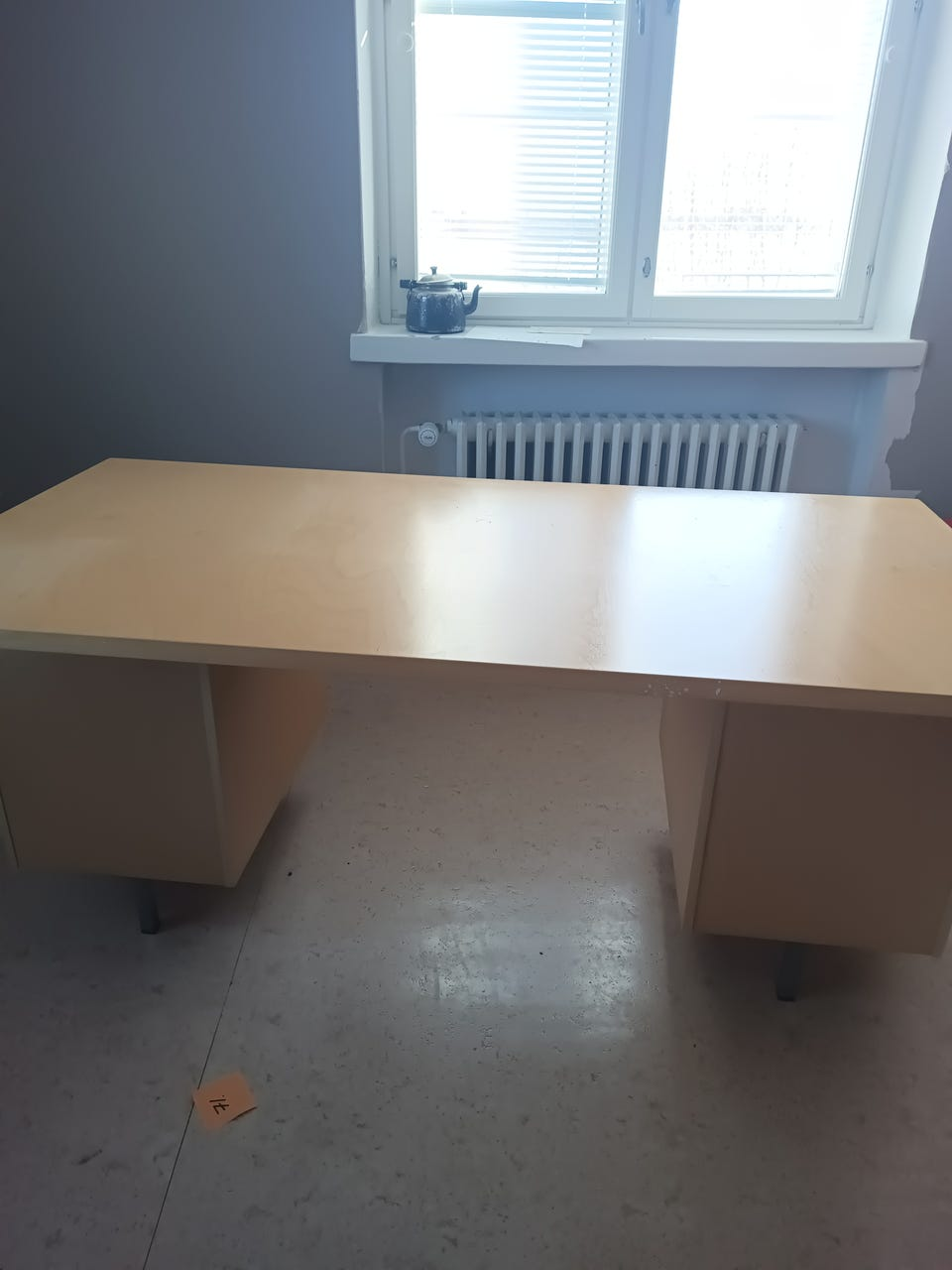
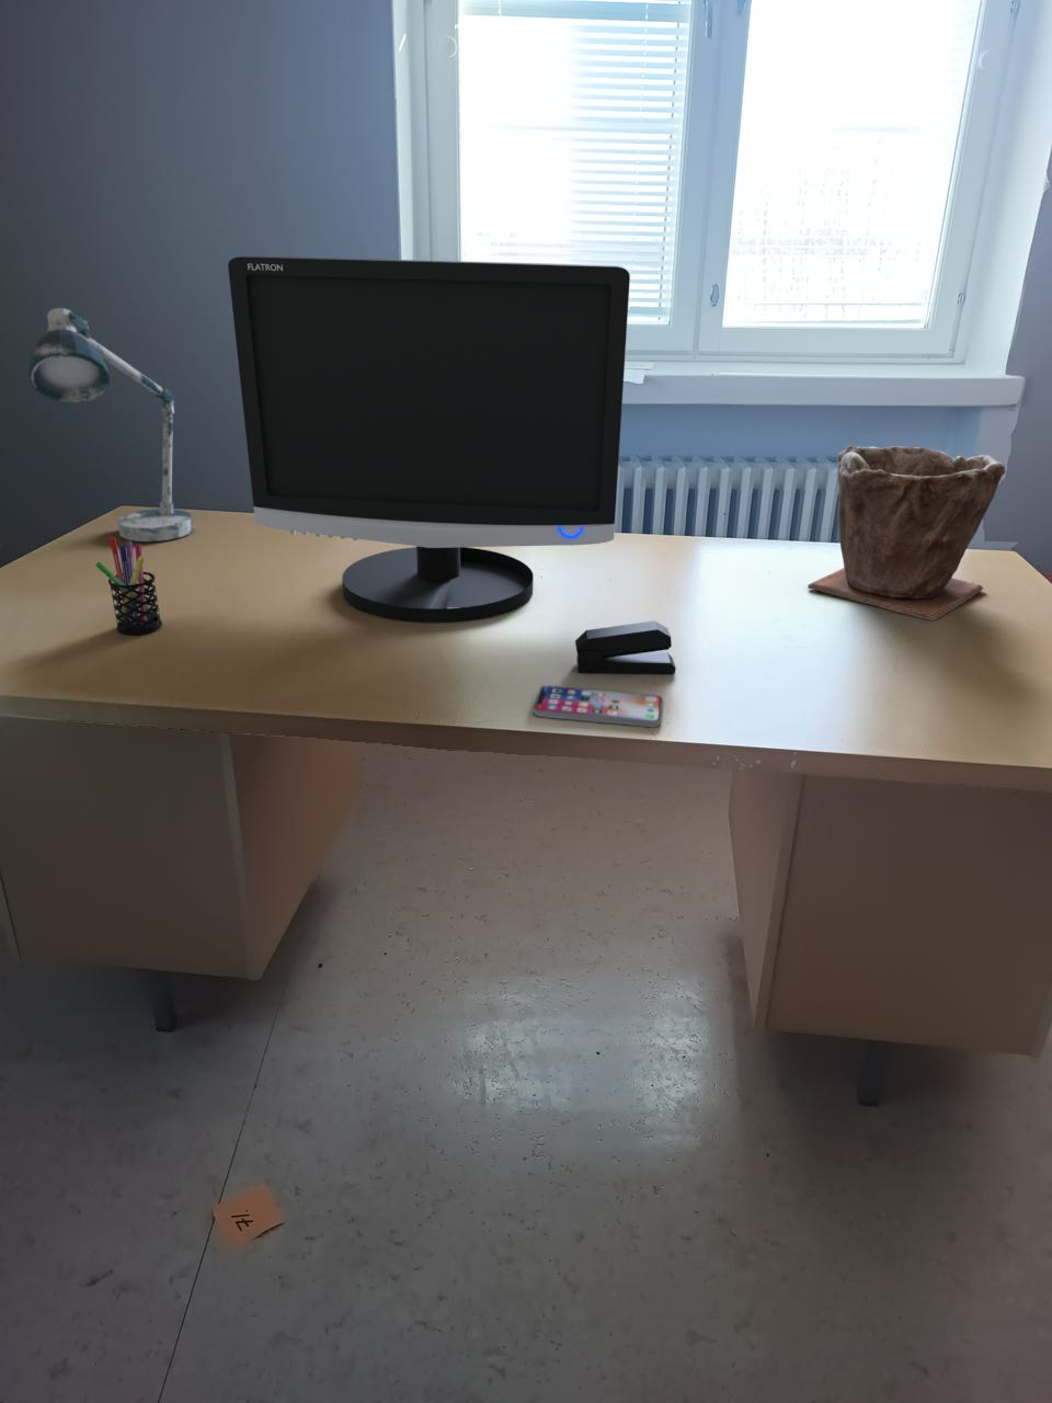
+ smartphone [533,684,664,728]
+ pen holder [94,536,164,635]
+ monitor [227,255,631,624]
+ plant pot [807,444,1006,622]
+ desk lamp [28,307,194,542]
+ stapler [575,620,677,675]
